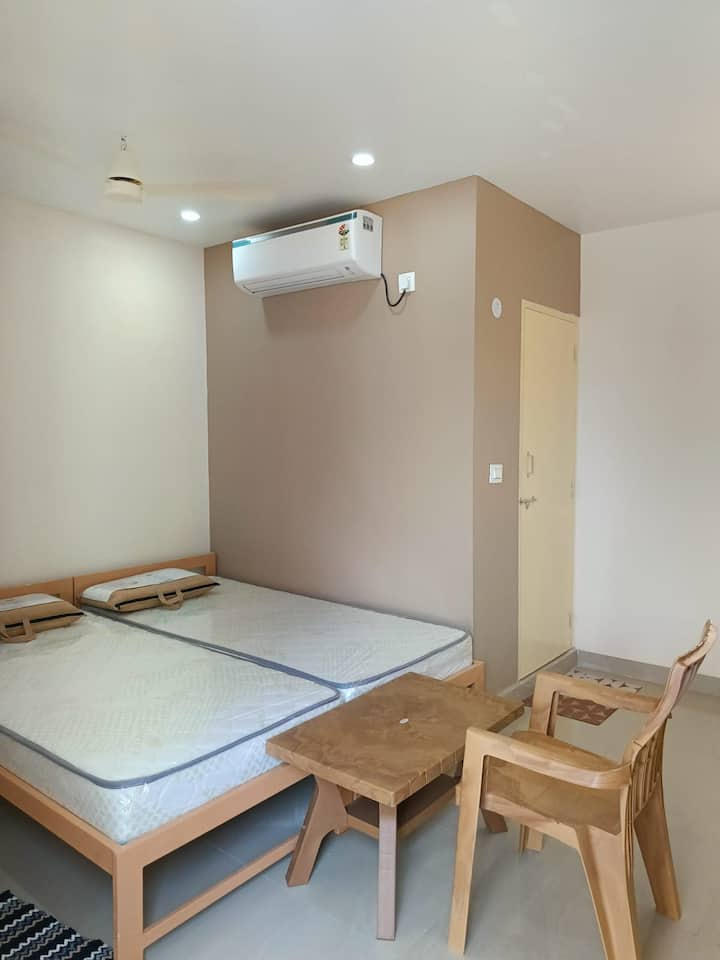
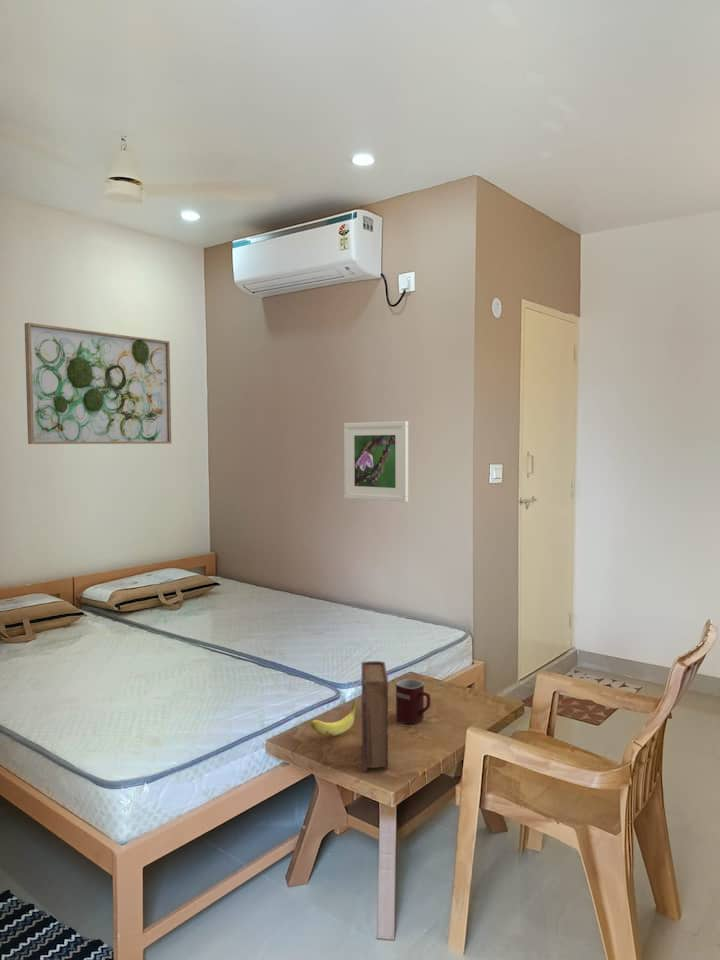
+ wall art [24,322,172,445]
+ mug [395,678,431,725]
+ book [361,660,389,774]
+ banana [309,699,358,737]
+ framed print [343,420,409,503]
